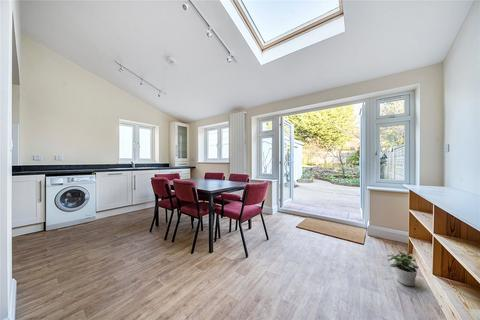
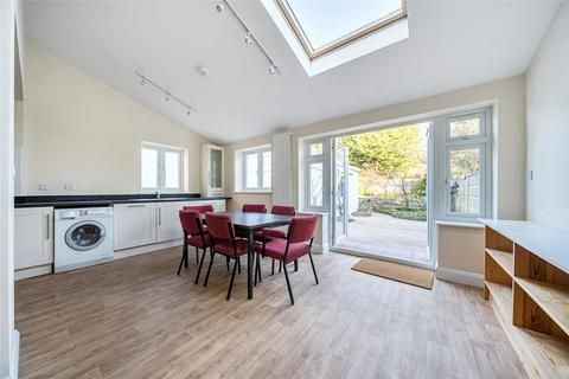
- potted plant [386,250,419,287]
